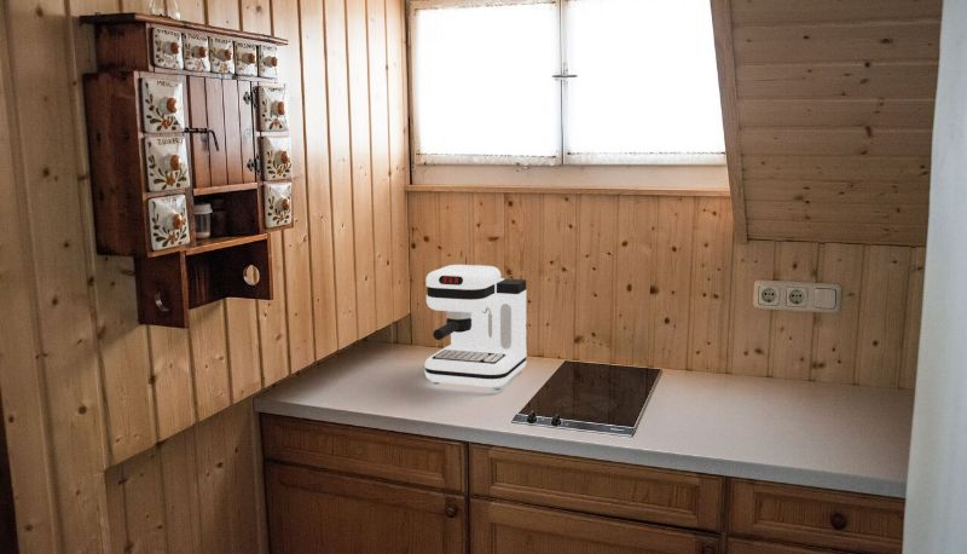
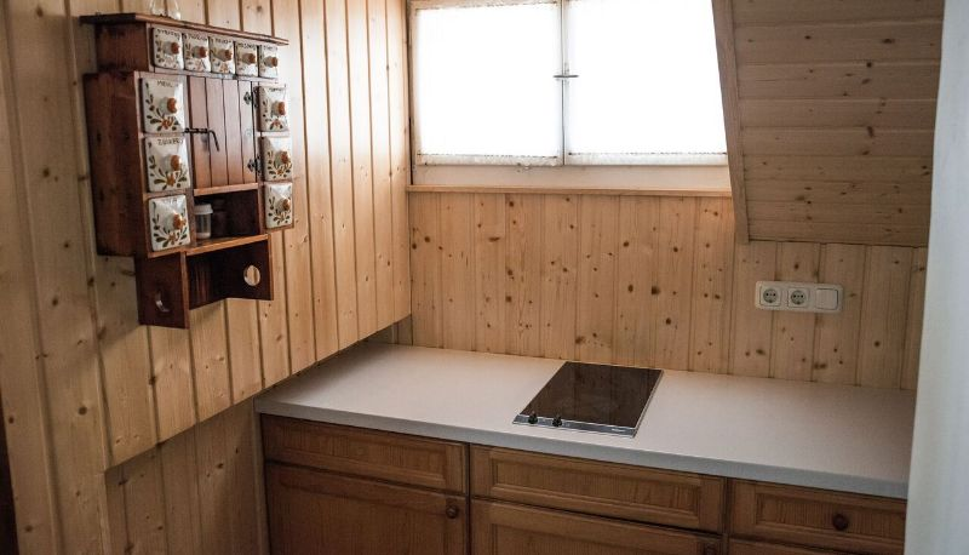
- coffee maker [424,264,528,389]
